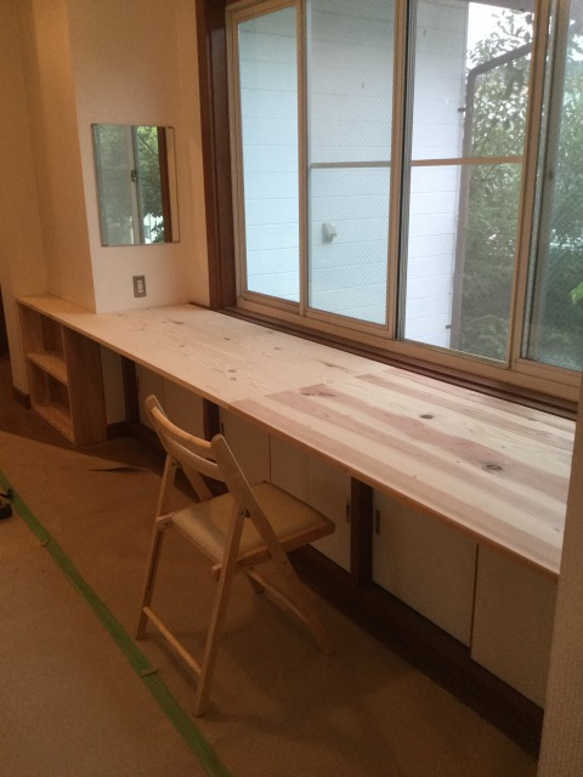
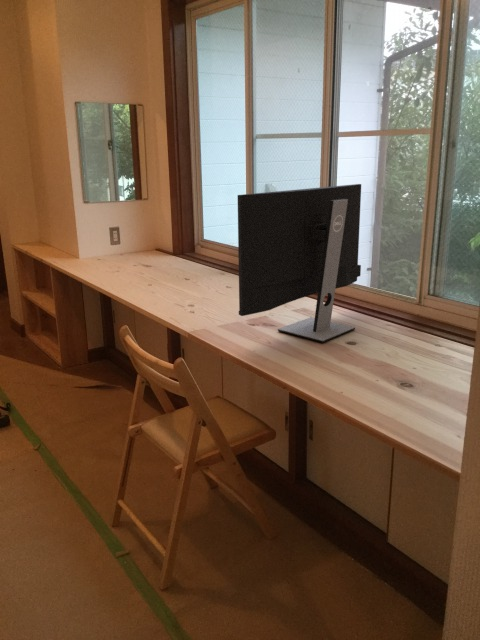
+ computer monitor [237,183,362,344]
